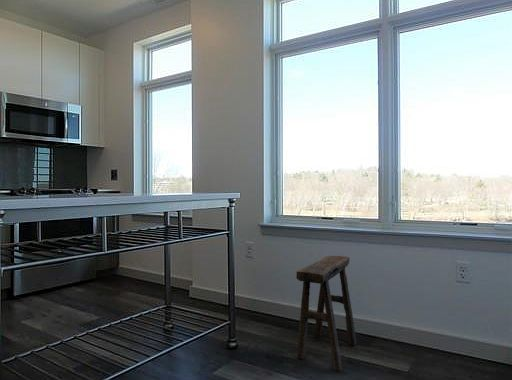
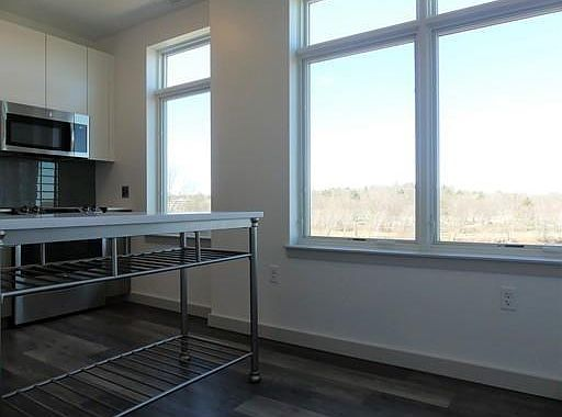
- stool [295,255,357,372]
